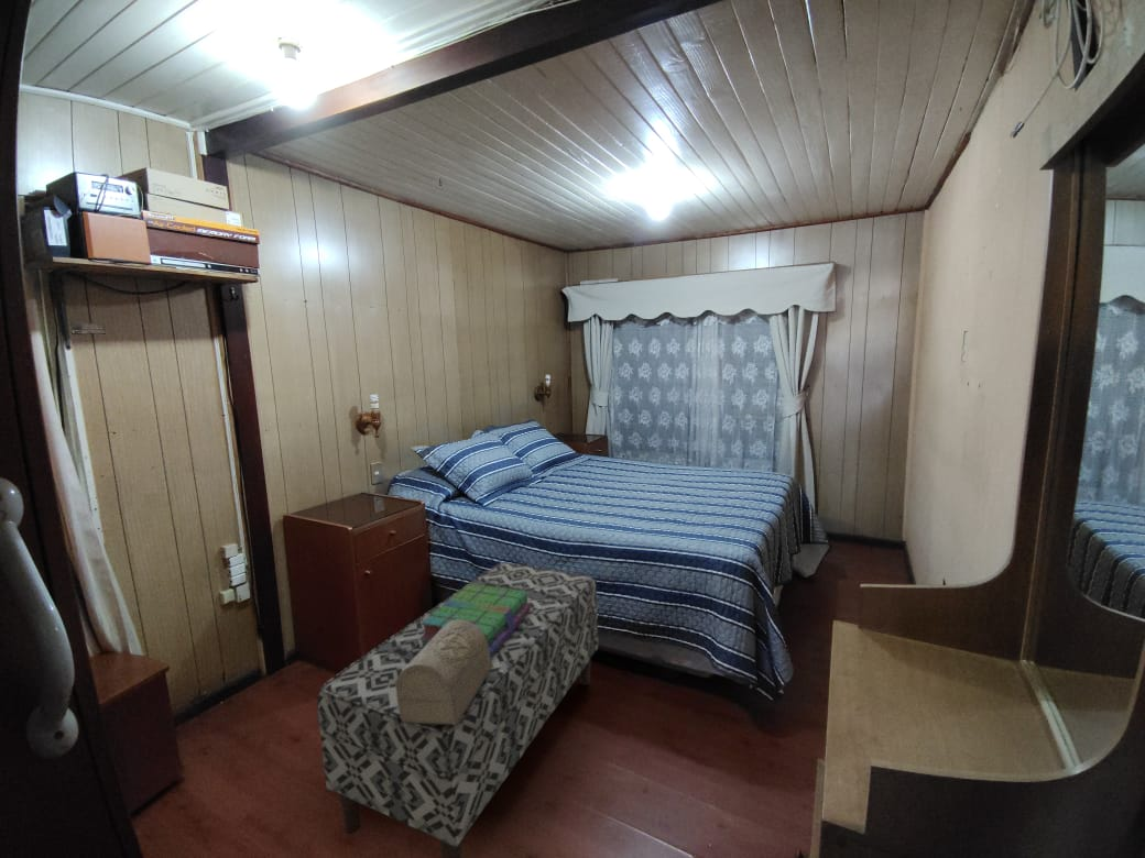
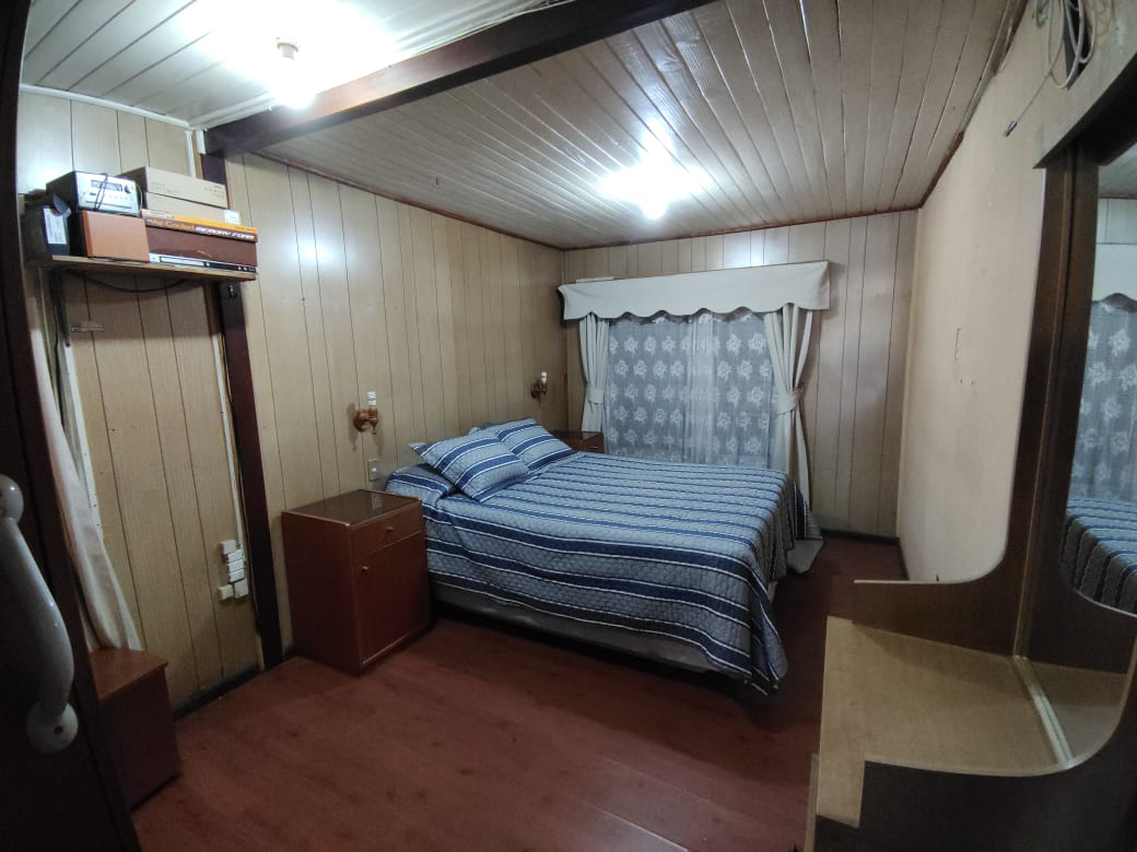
- decorative box [396,619,492,725]
- stack of books [419,583,531,658]
- bench [316,561,599,858]
